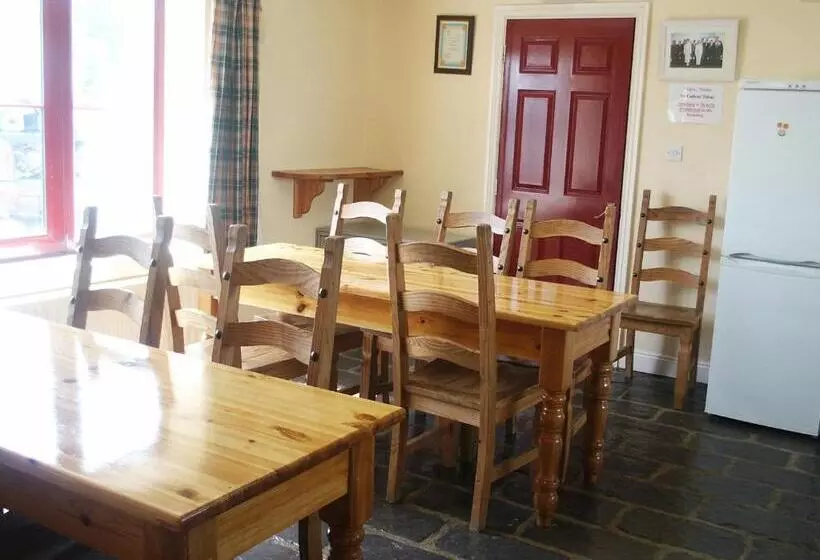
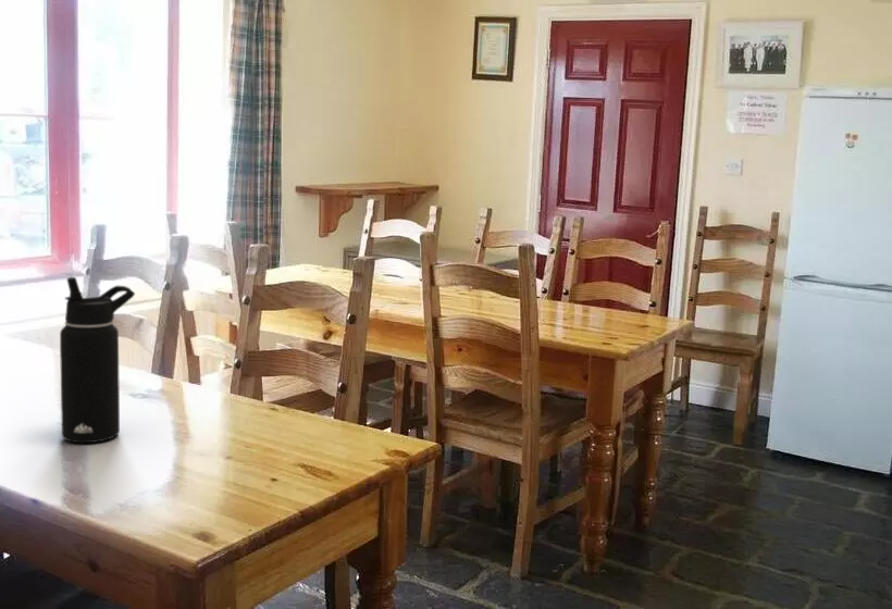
+ water bottle [59,276,136,444]
